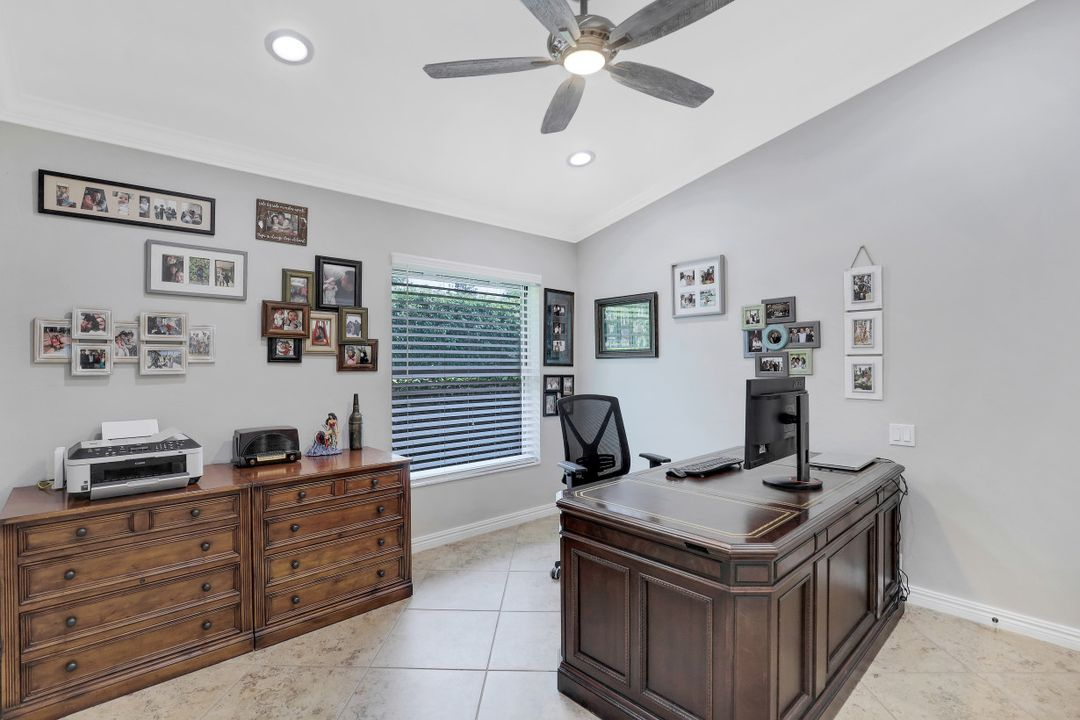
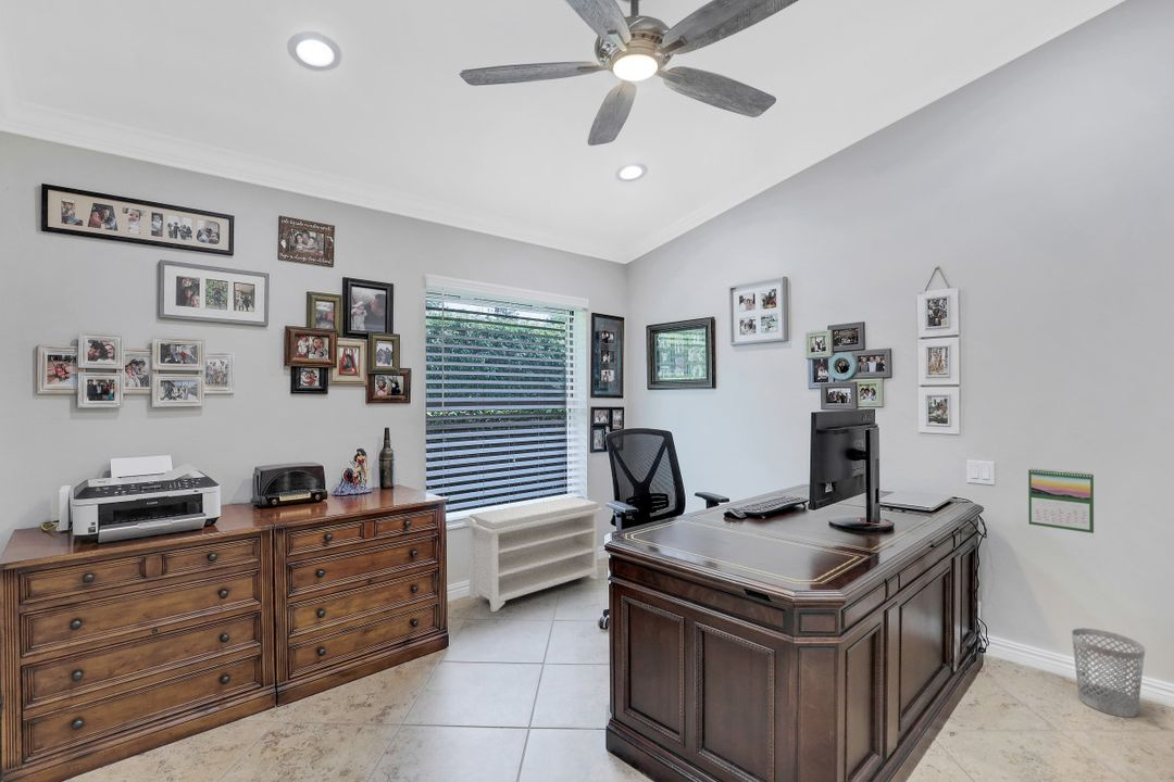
+ wastebasket [1071,627,1146,718]
+ calendar [1027,467,1095,534]
+ bench [463,495,603,613]
